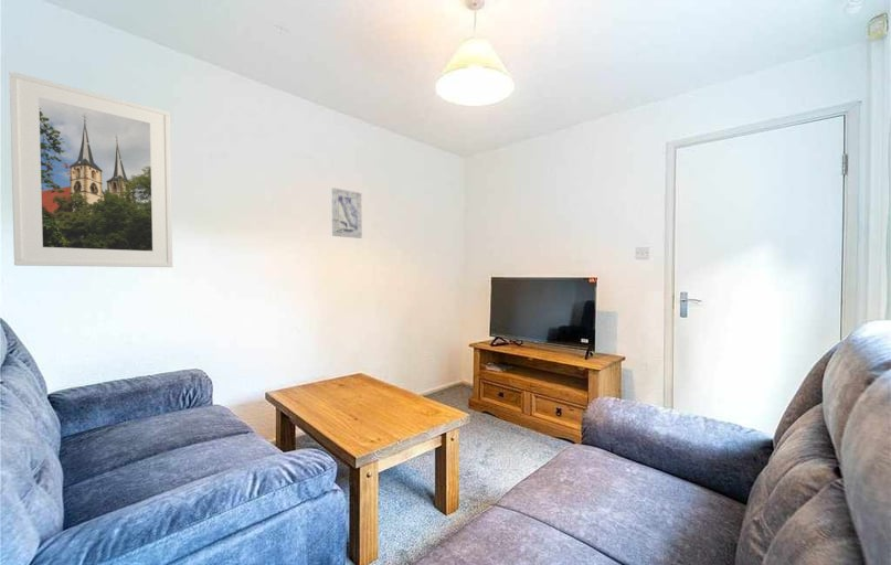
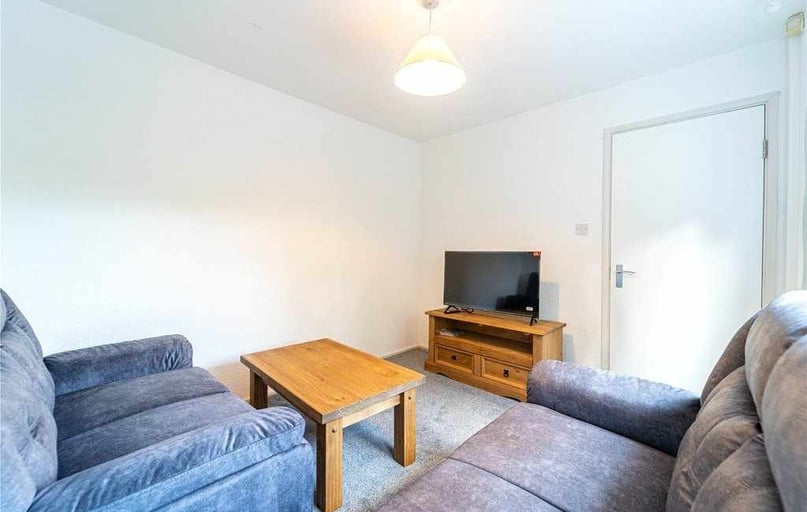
- wall art [331,186,363,239]
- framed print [8,70,173,268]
